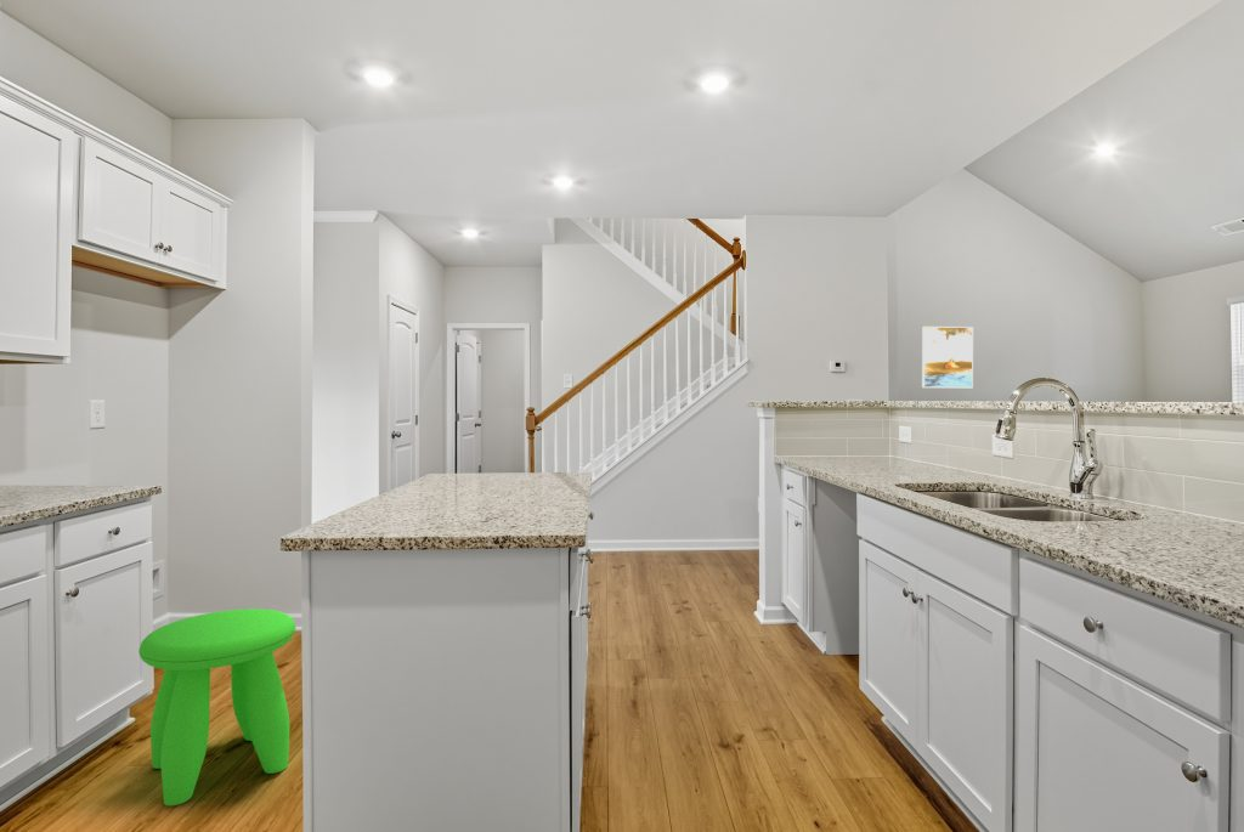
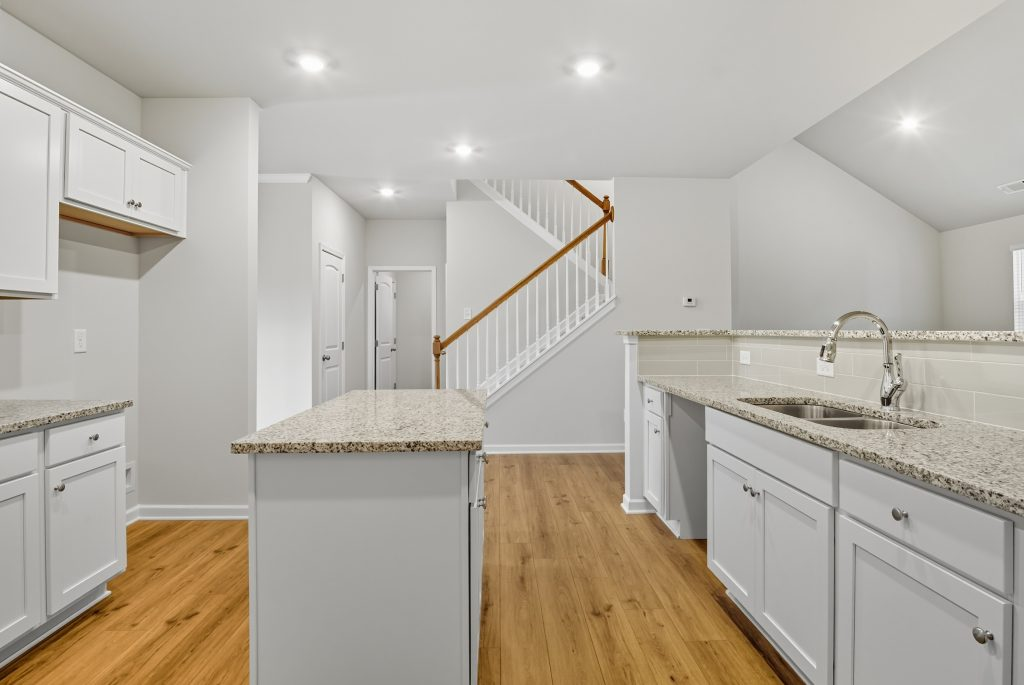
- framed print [921,326,974,389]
- stool [138,607,296,806]
